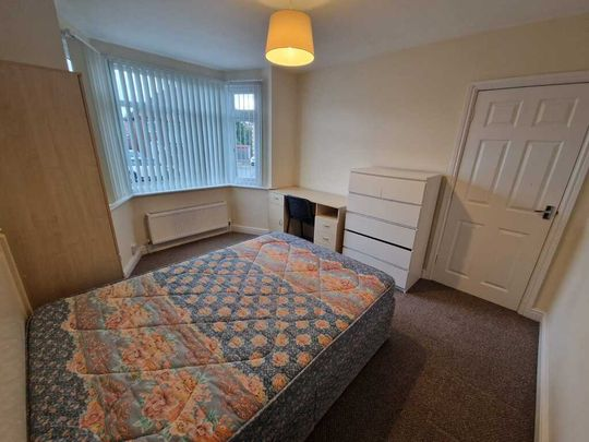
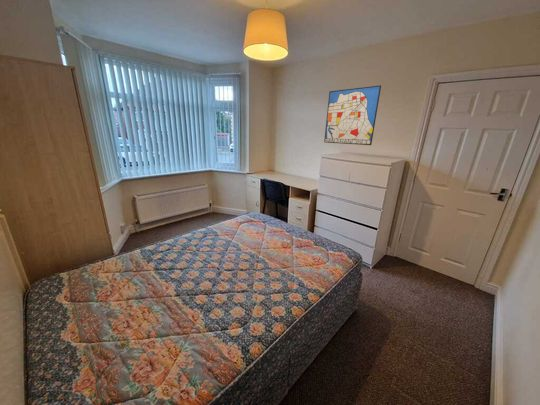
+ wall art [323,84,382,146]
